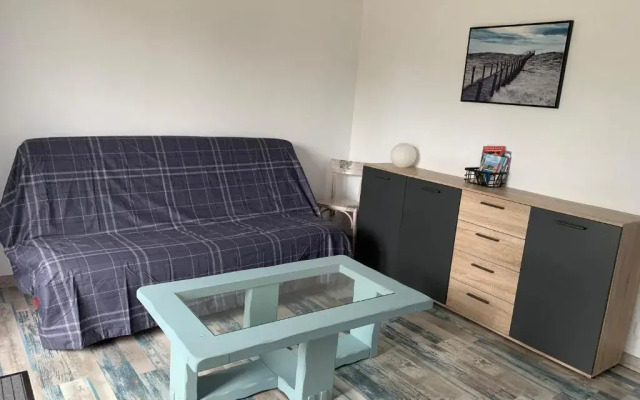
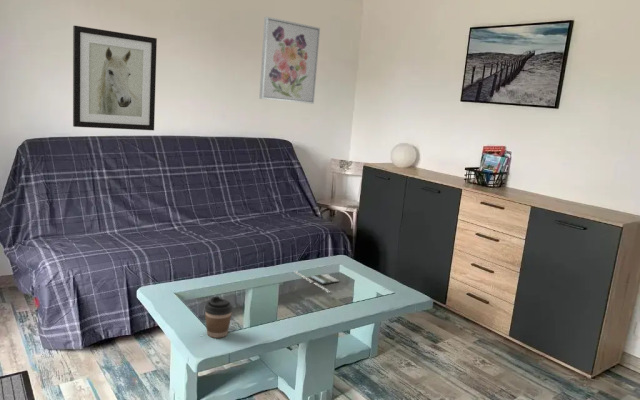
+ wall art [72,25,158,131]
+ coffee cup [204,295,234,339]
+ wall art [258,16,321,105]
+ magazine [293,270,340,293]
